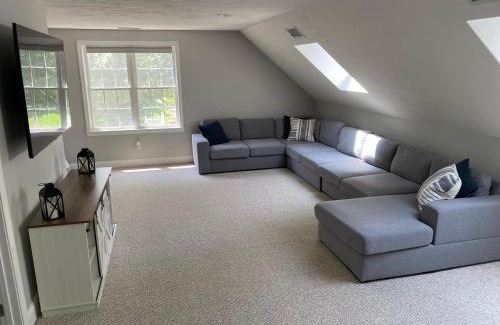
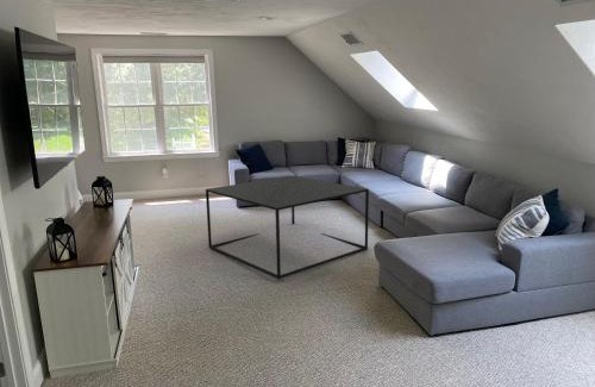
+ coffee table [205,175,370,280]
